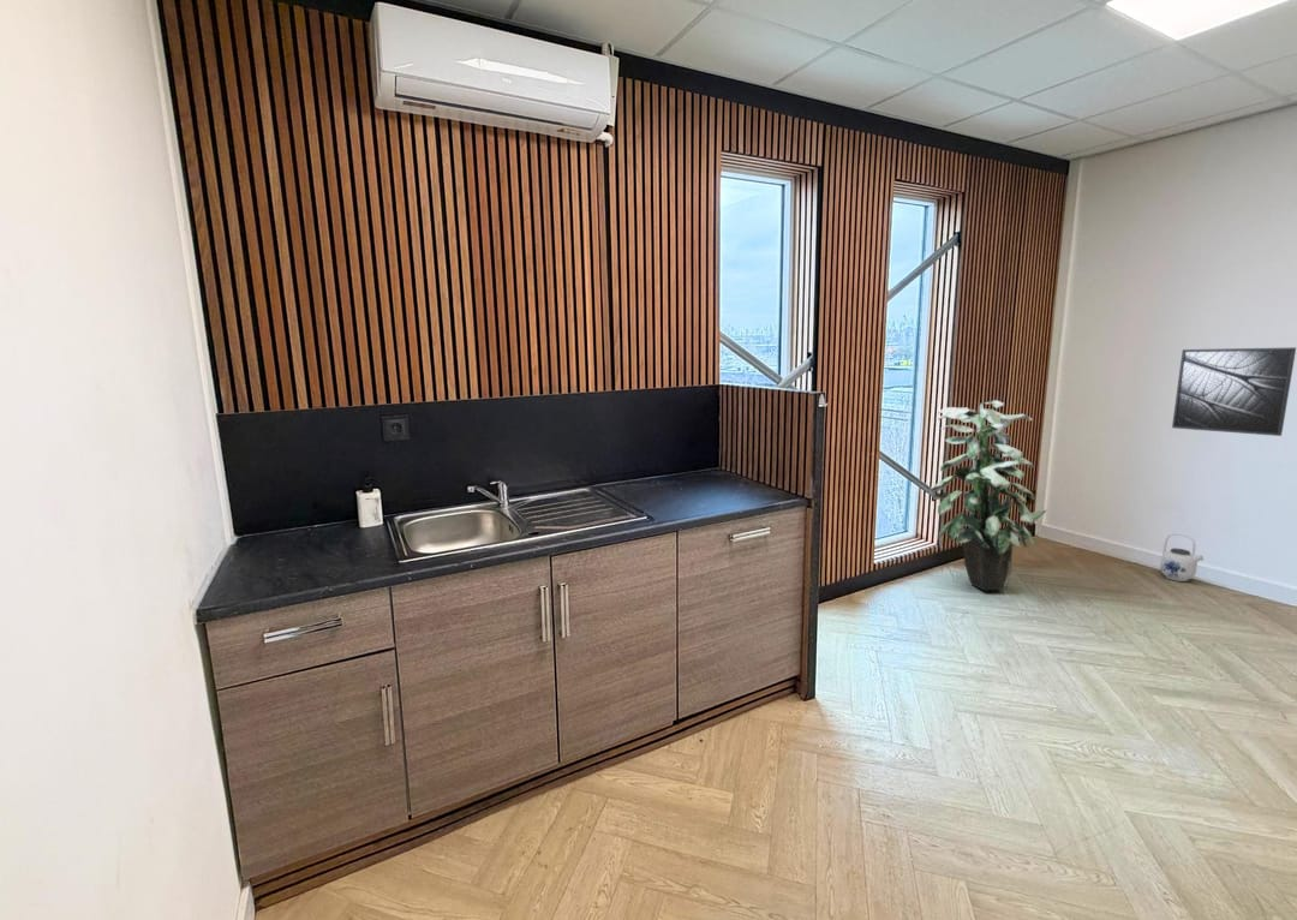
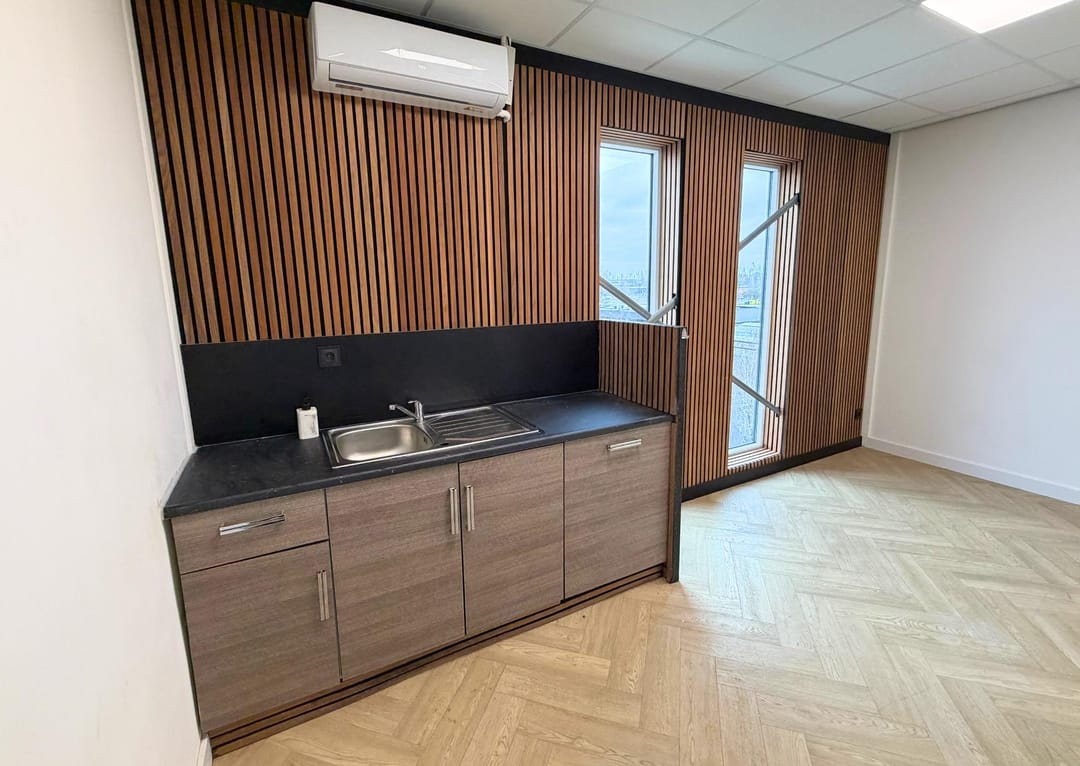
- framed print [1171,346,1297,437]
- teapot [1159,532,1205,583]
- indoor plant [928,399,1047,591]
